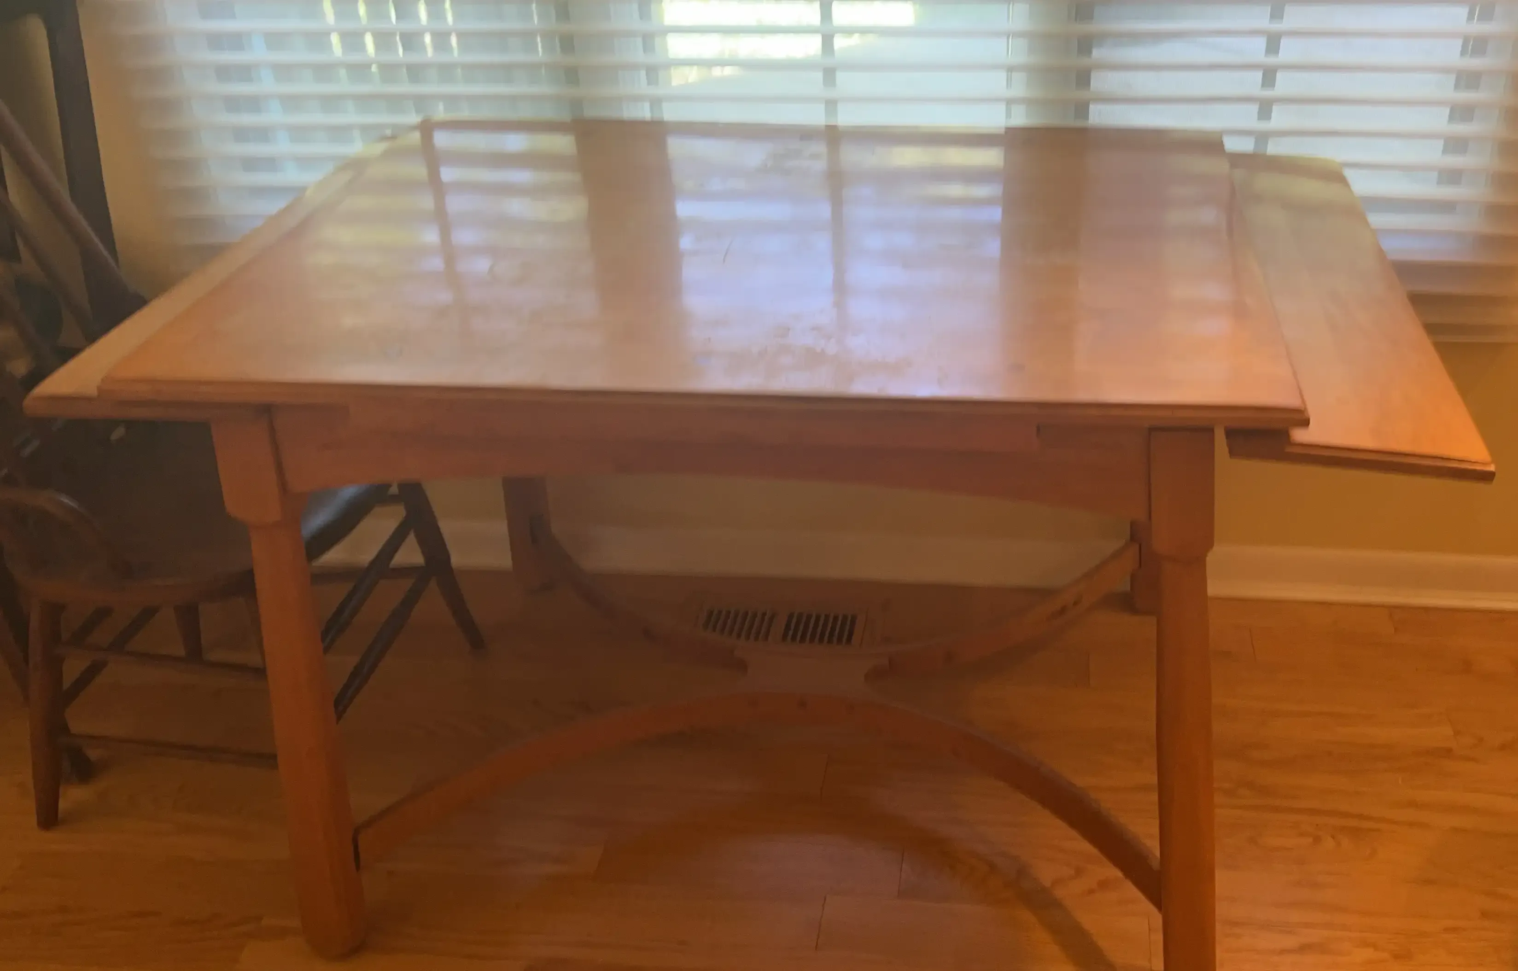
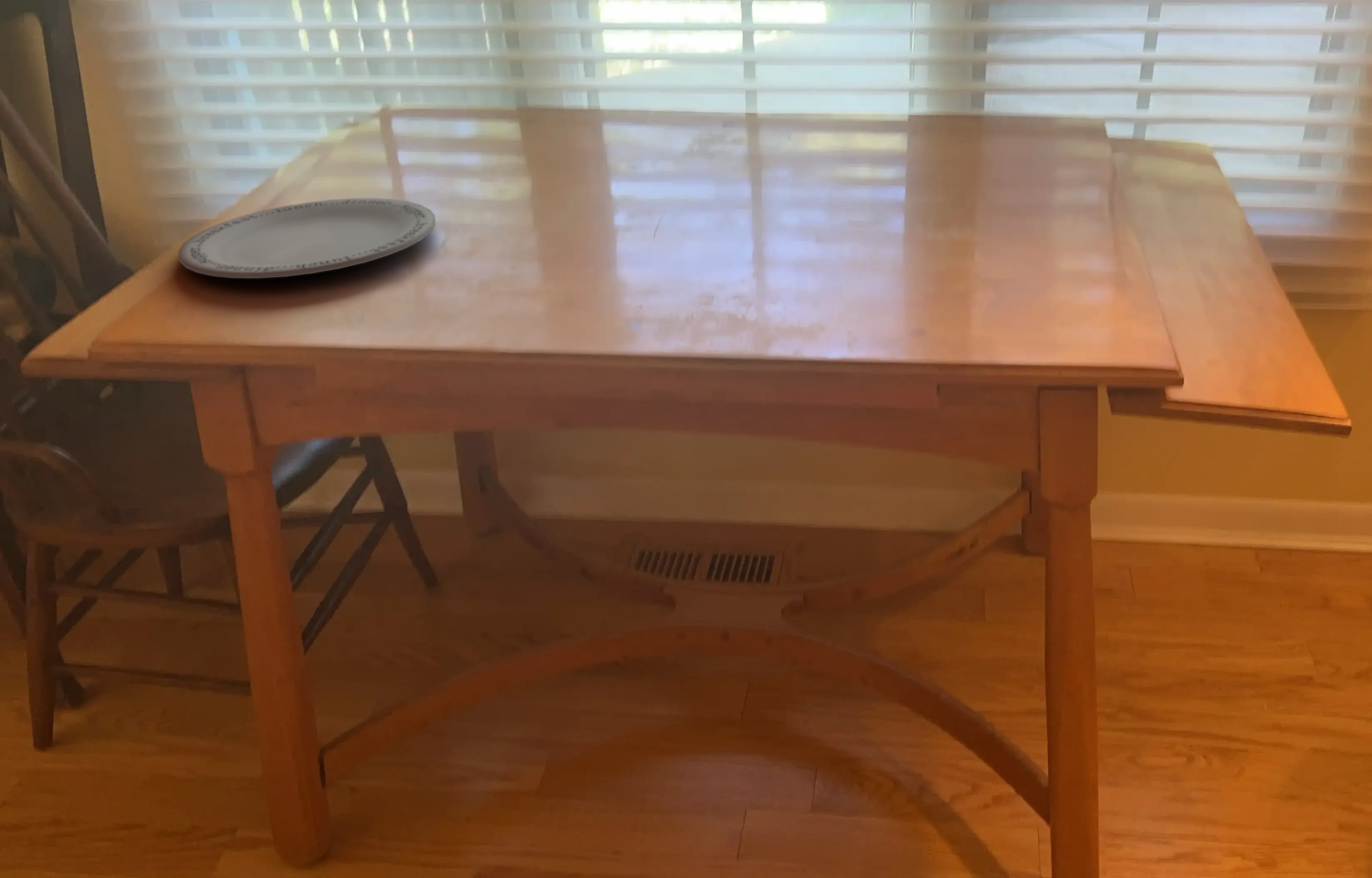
+ plate [178,198,436,279]
